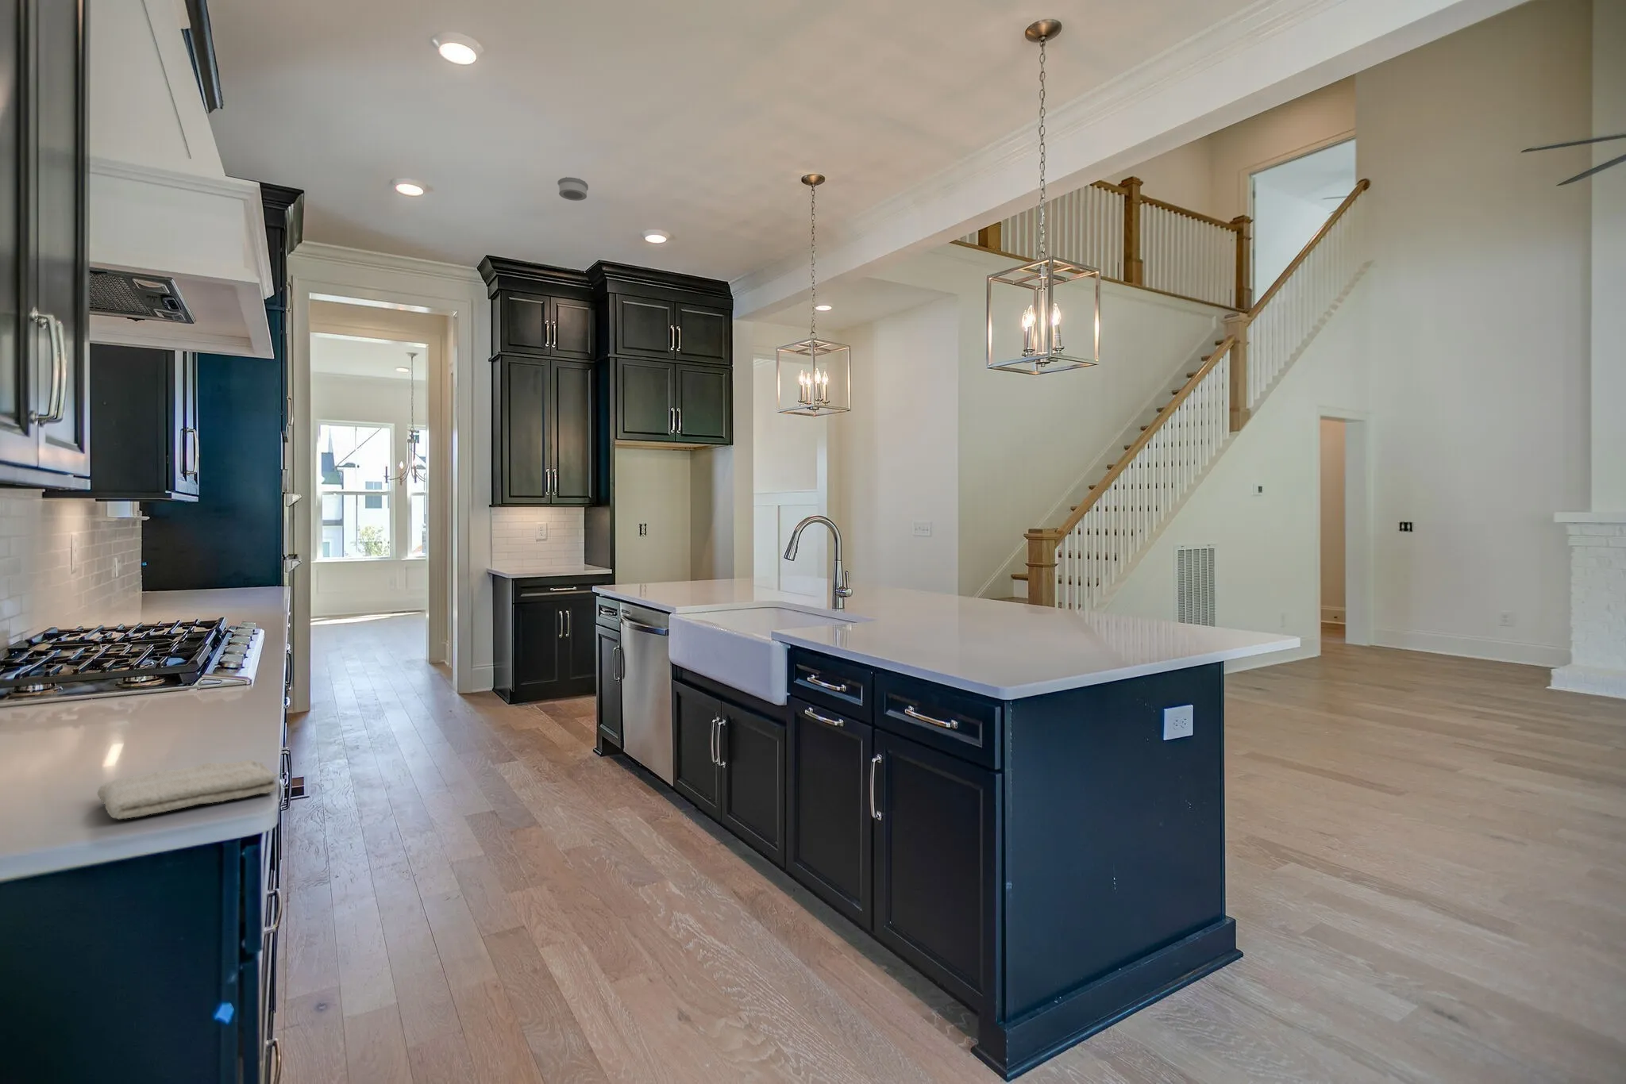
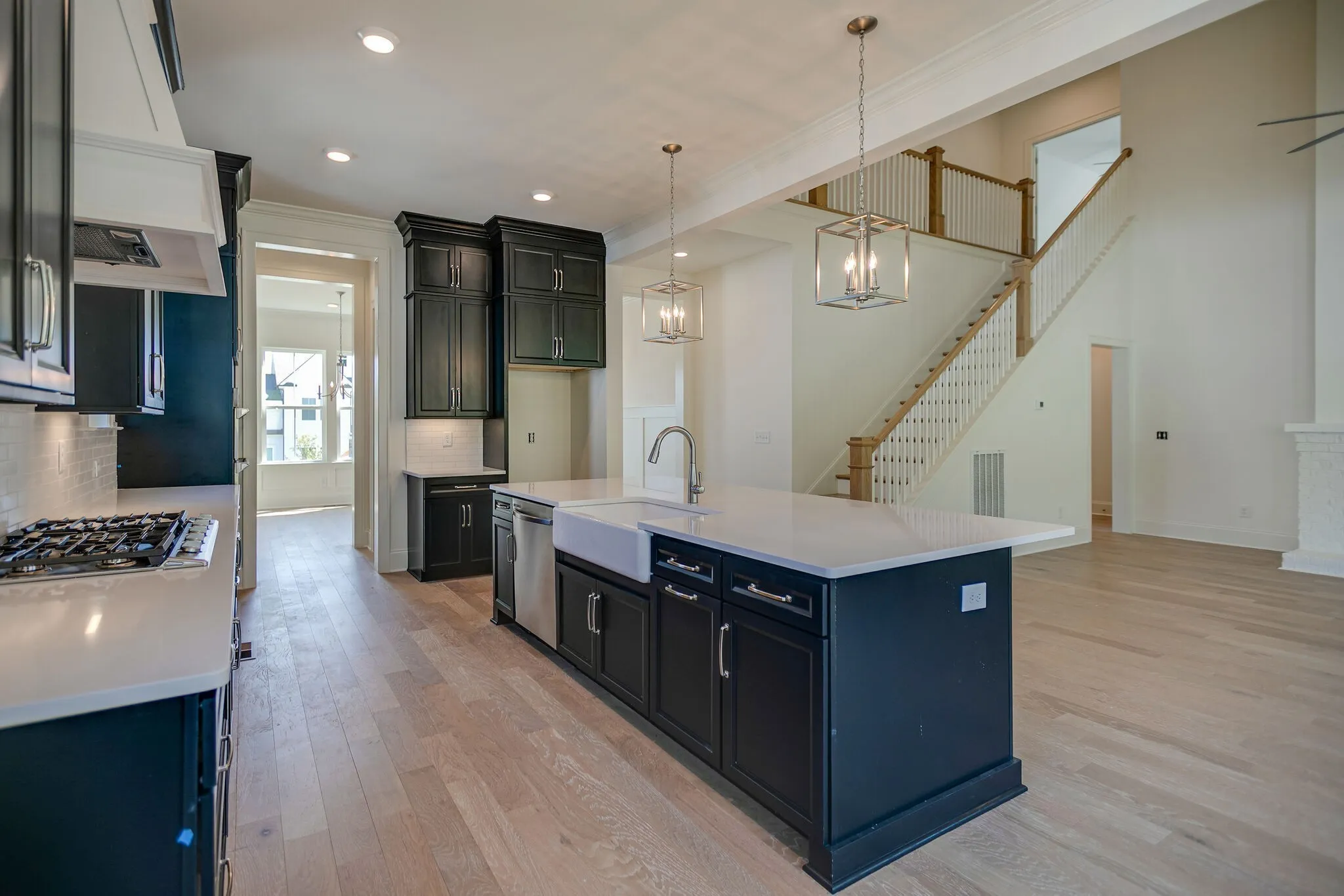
- smoke detector [557,177,589,202]
- washcloth [97,759,279,820]
